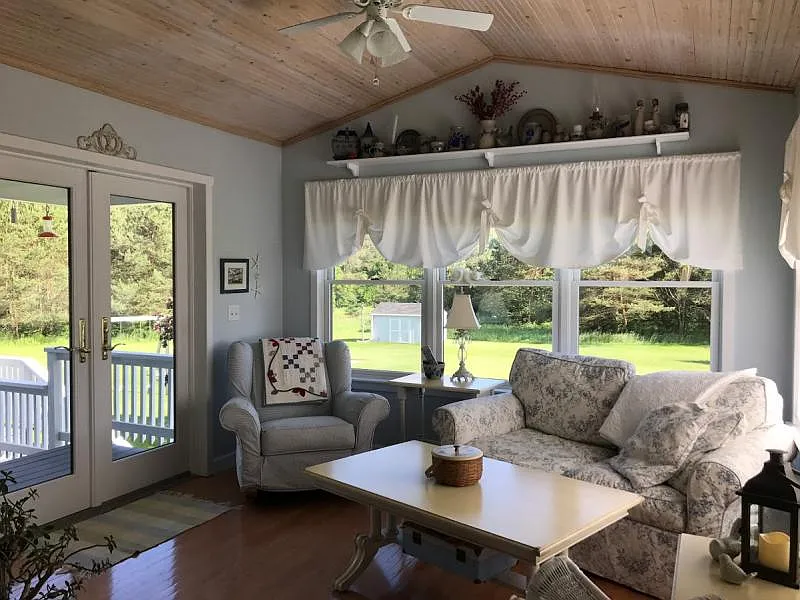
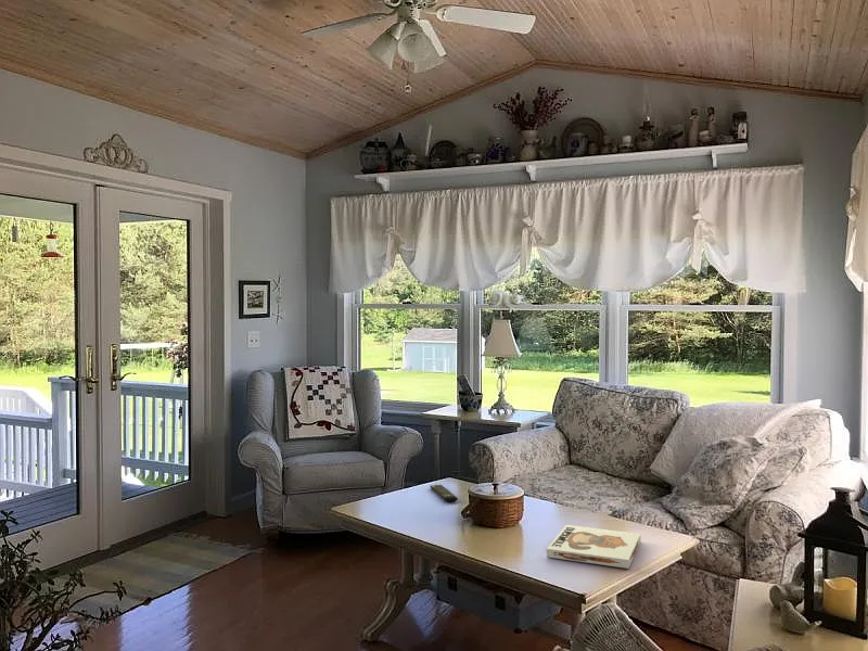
+ remote control [429,484,459,503]
+ board game [546,524,641,570]
